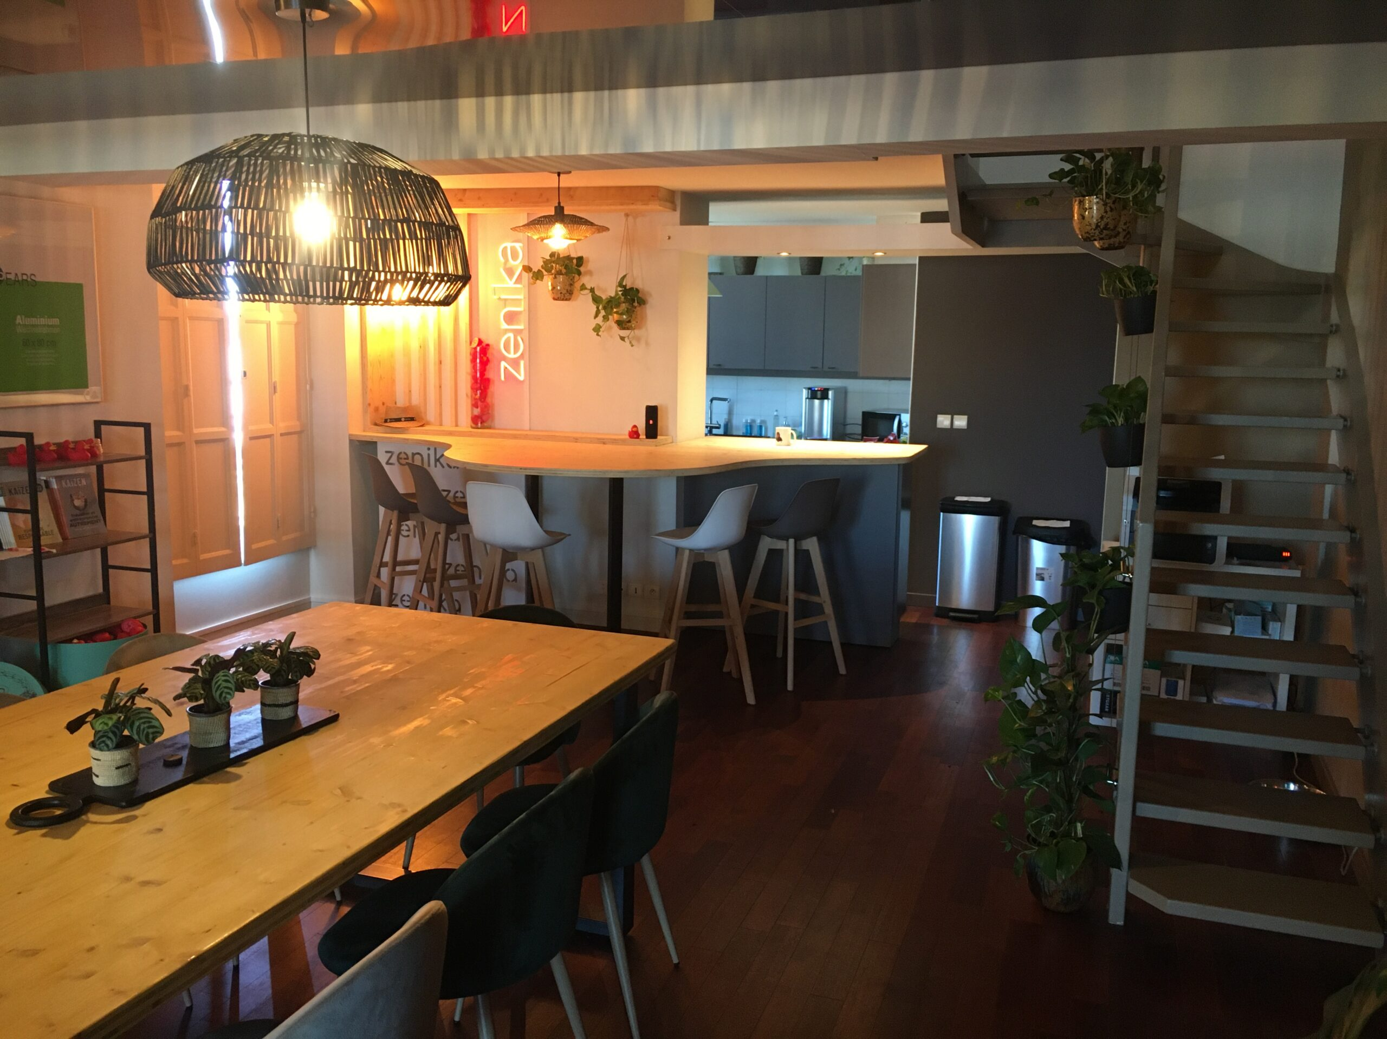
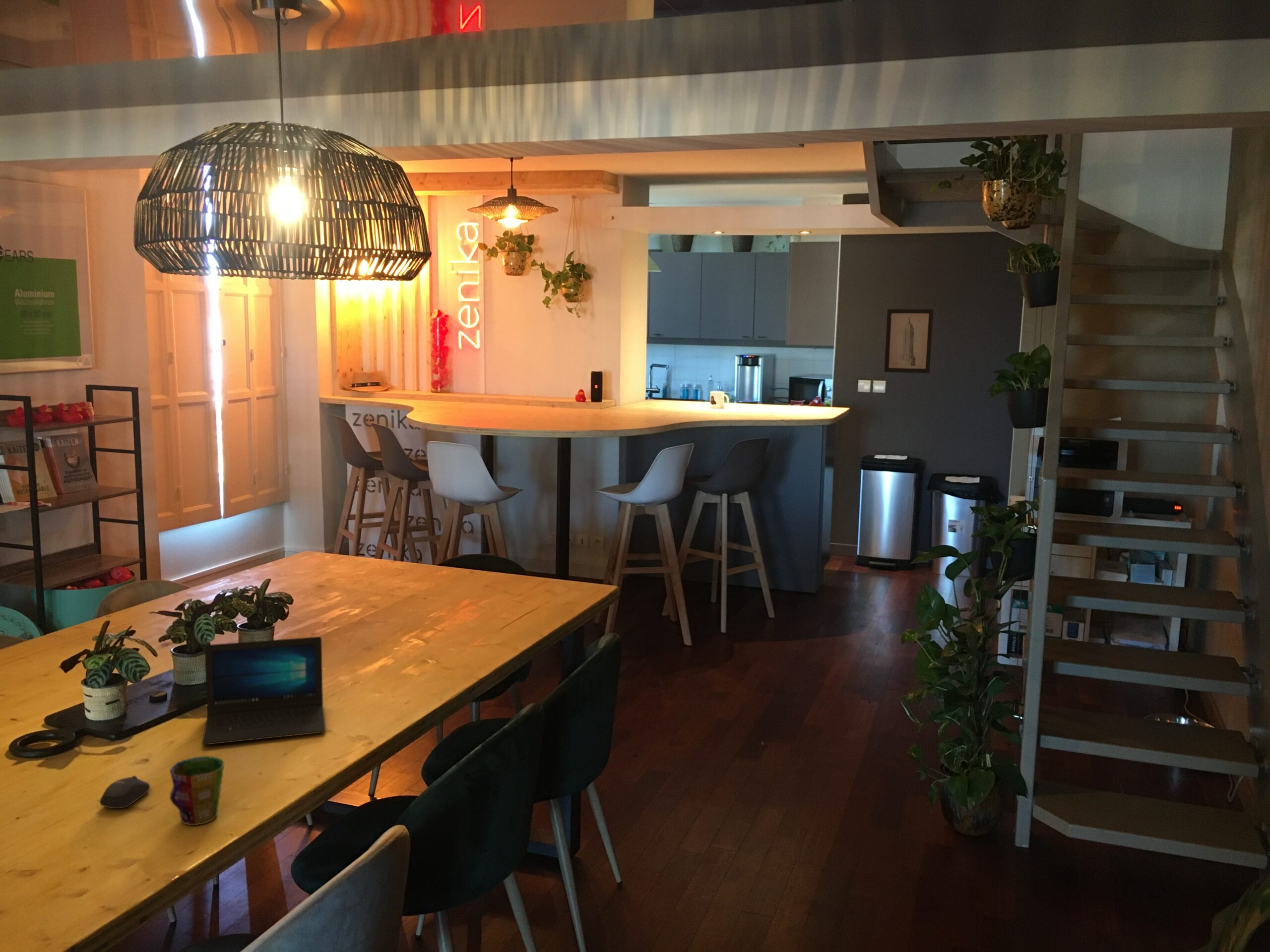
+ laptop [202,636,326,745]
+ cup [169,756,225,826]
+ computer mouse [99,775,151,809]
+ wall art [884,308,934,374]
